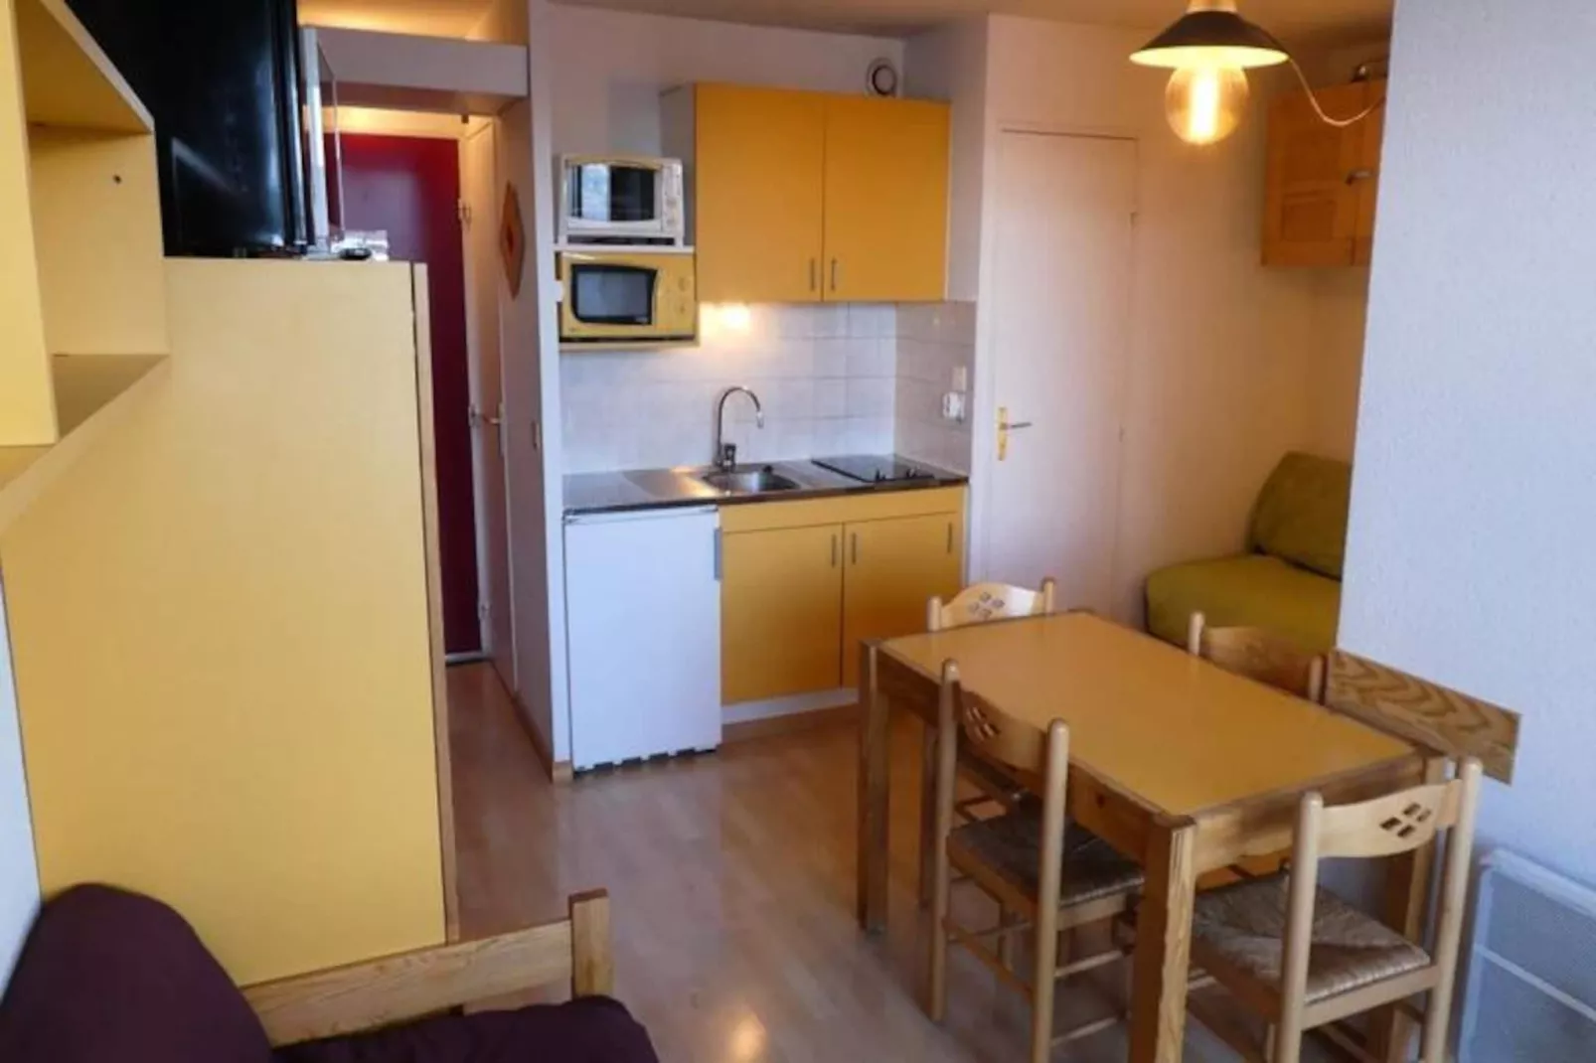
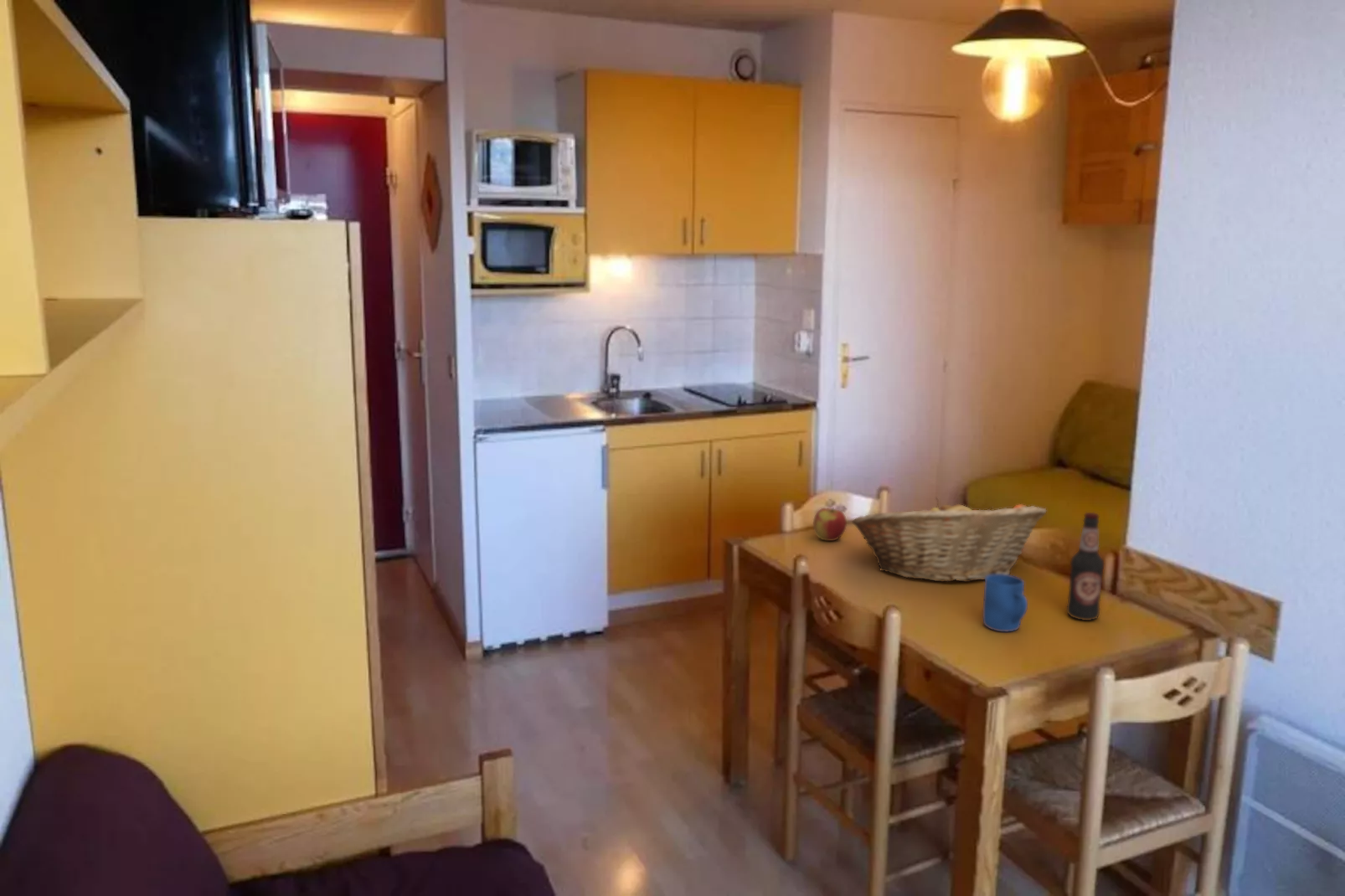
+ fruit basket [851,497,1047,583]
+ apple [812,507,848,542]
+ bottle [1066,512,1105,621]
+ mug [982,574,1028,632]
